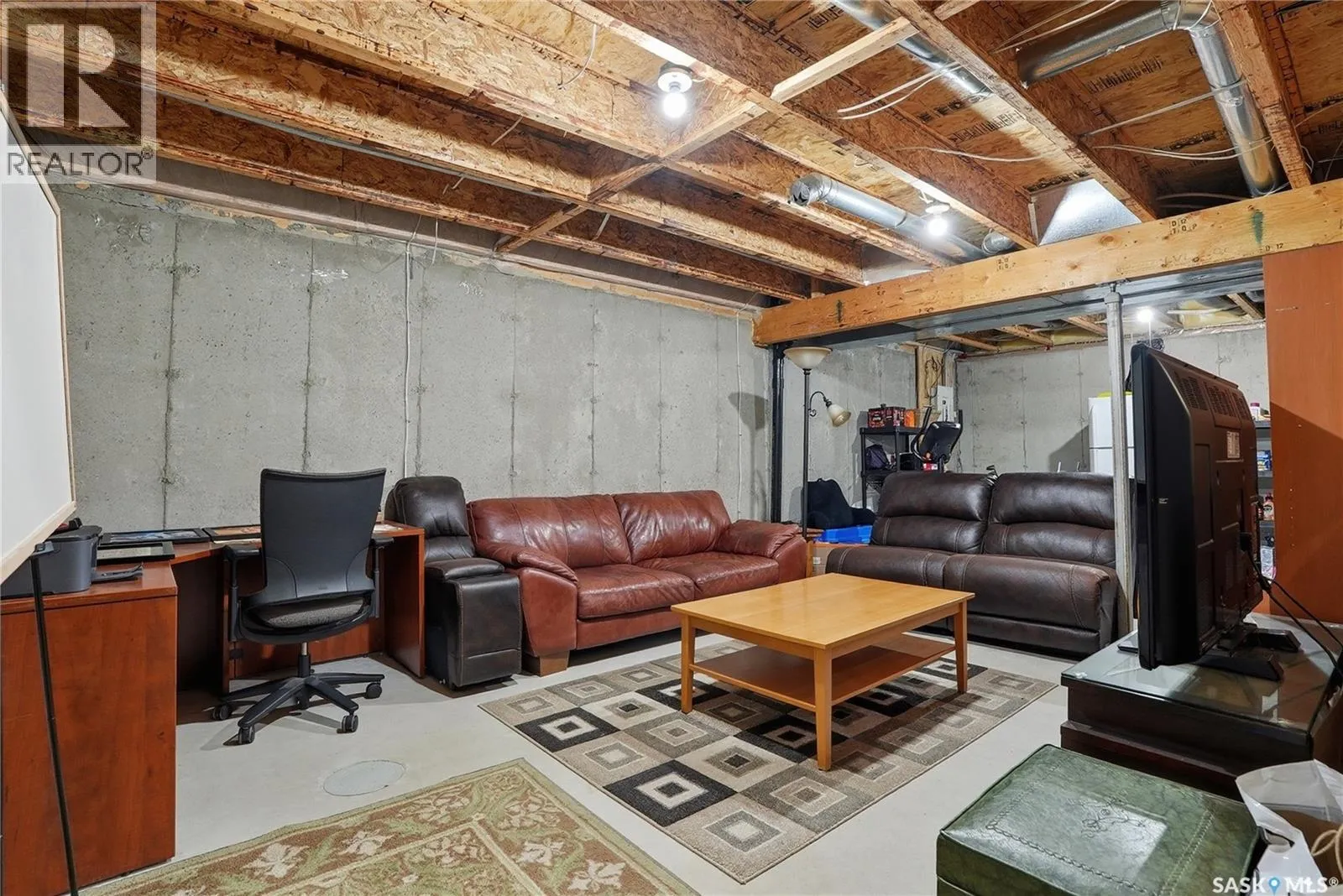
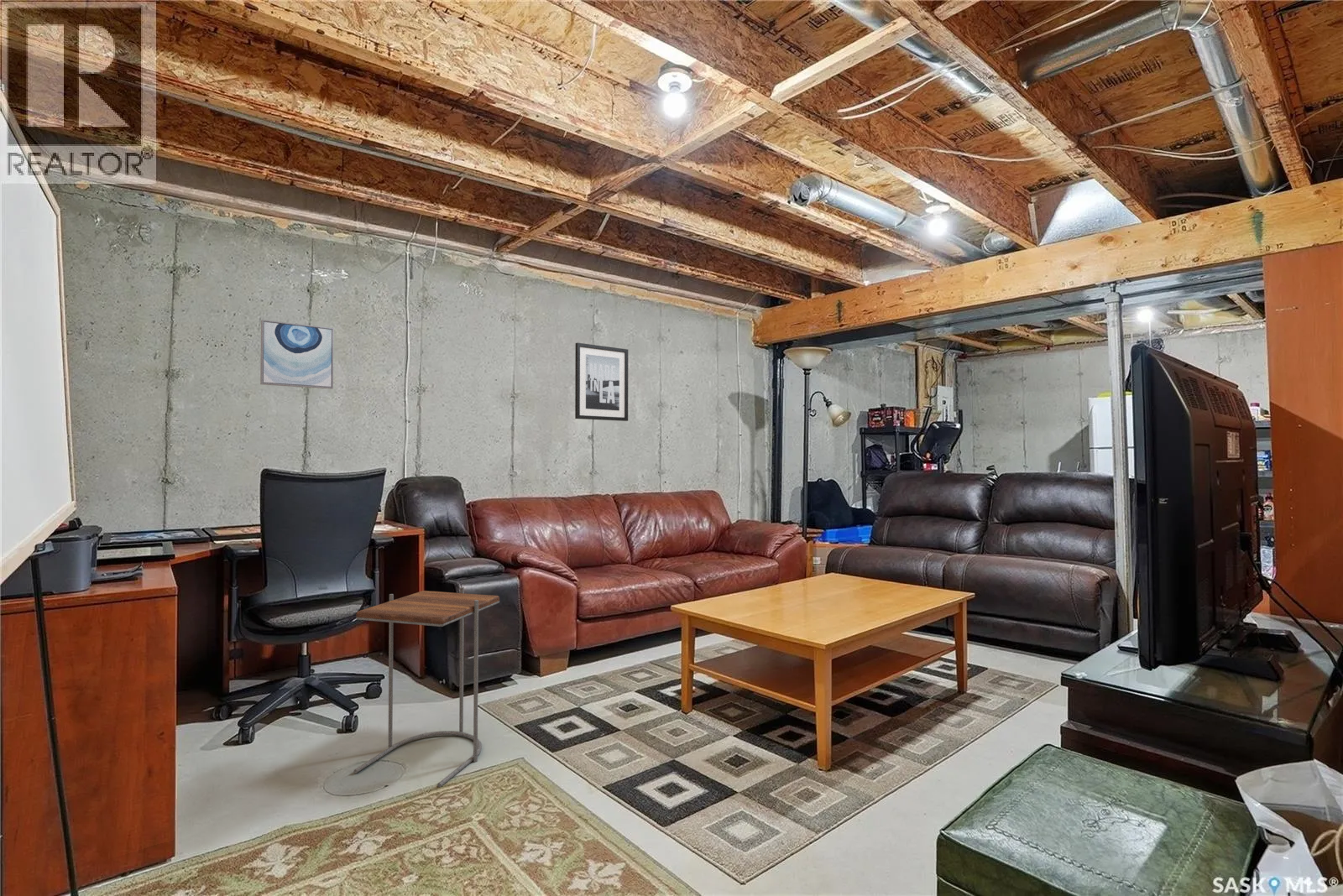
+ side table [353,586,500,788]
+ wall art [574,342,629,422]
+ wall art [259,319,335,390]
